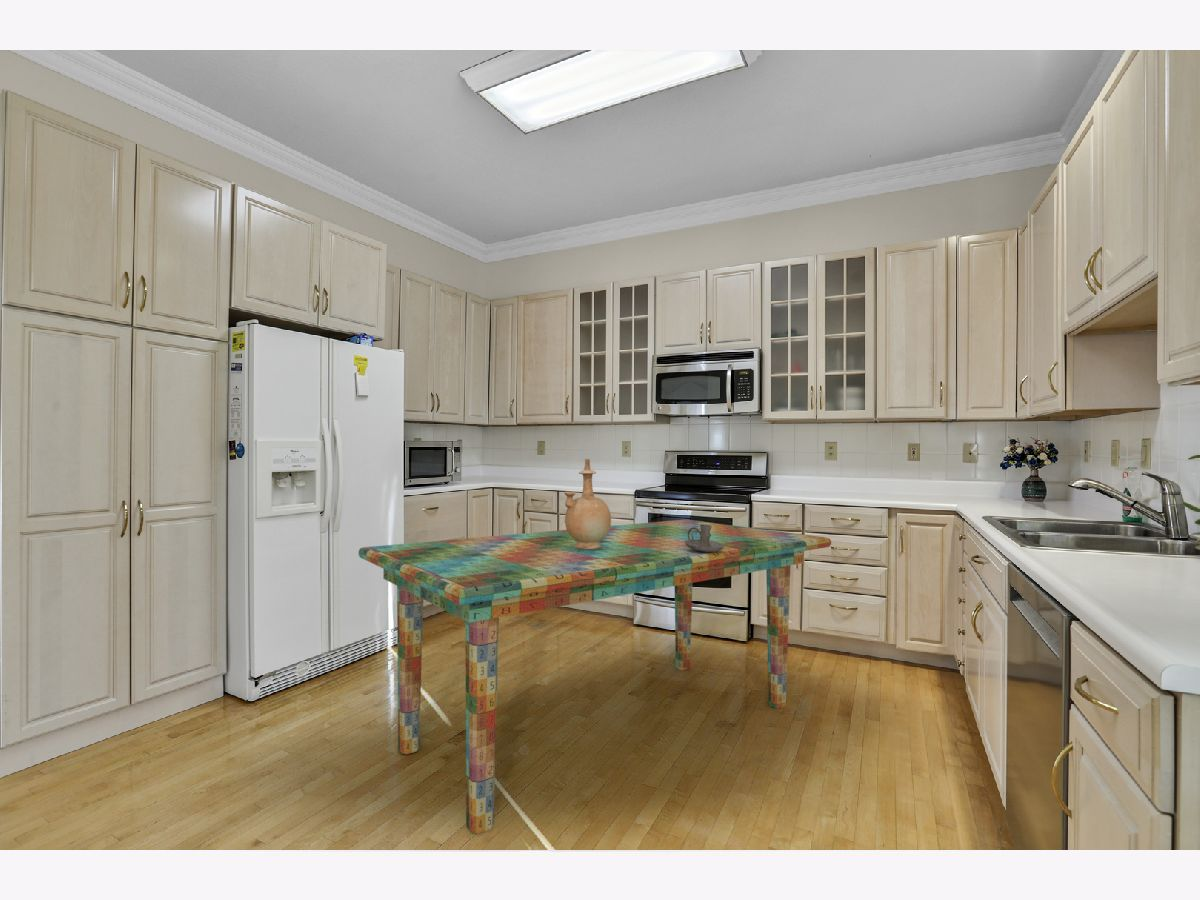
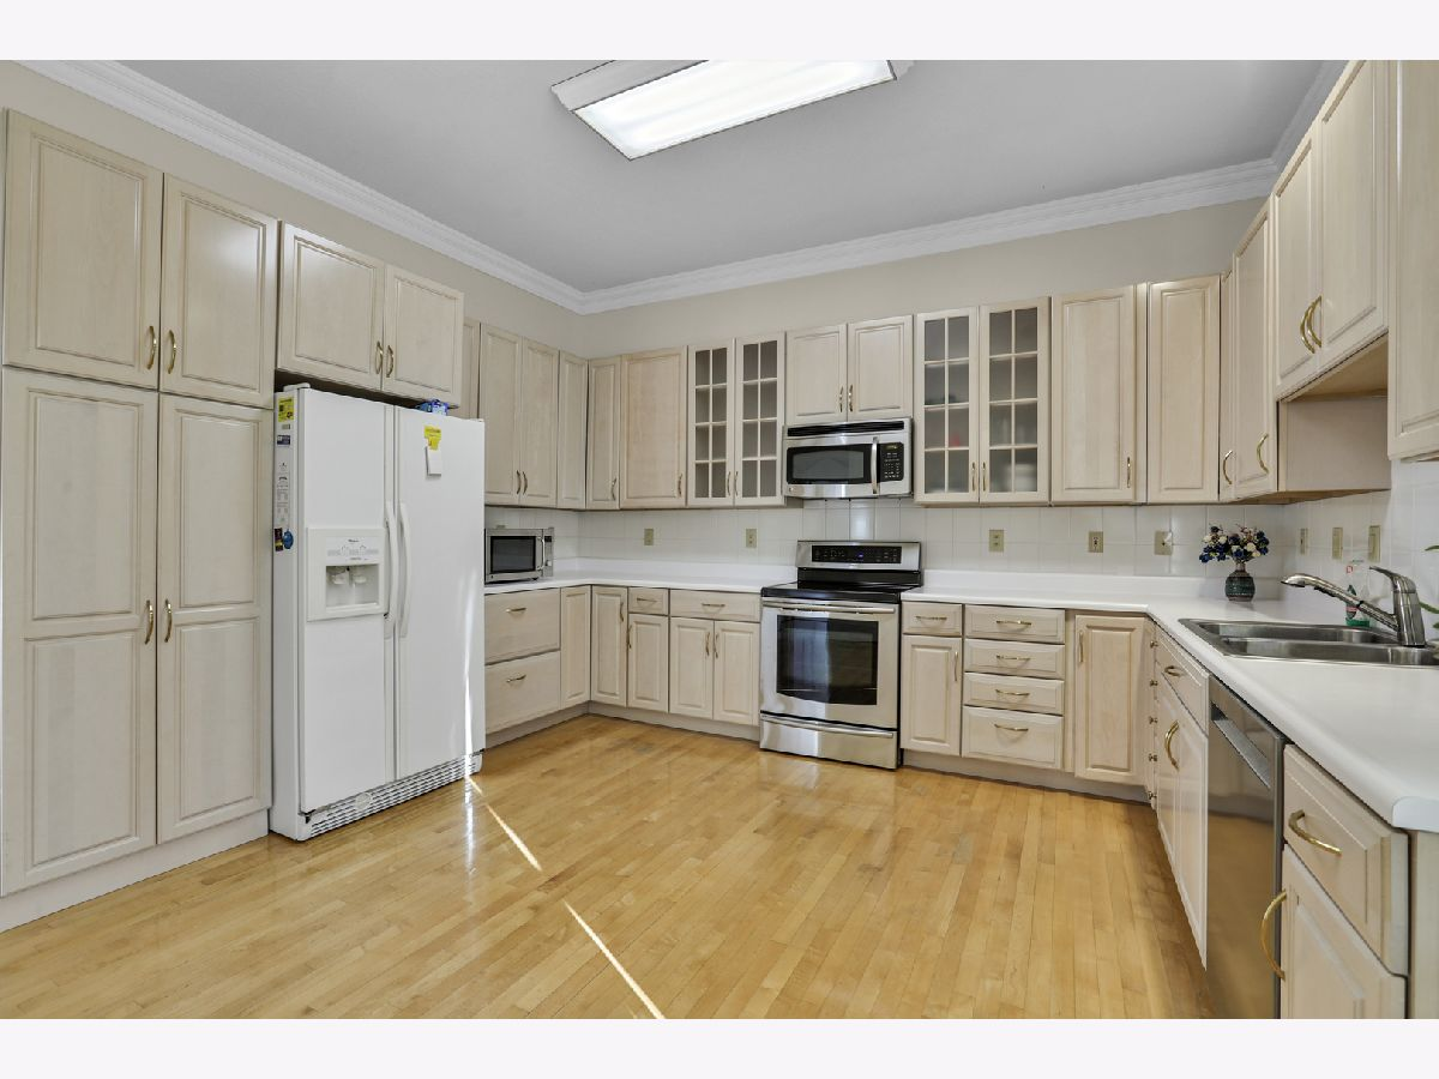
- vase [563,457,612,549]
- dining table [358,519,832,835]
- candle holder [685,524,724,552]
